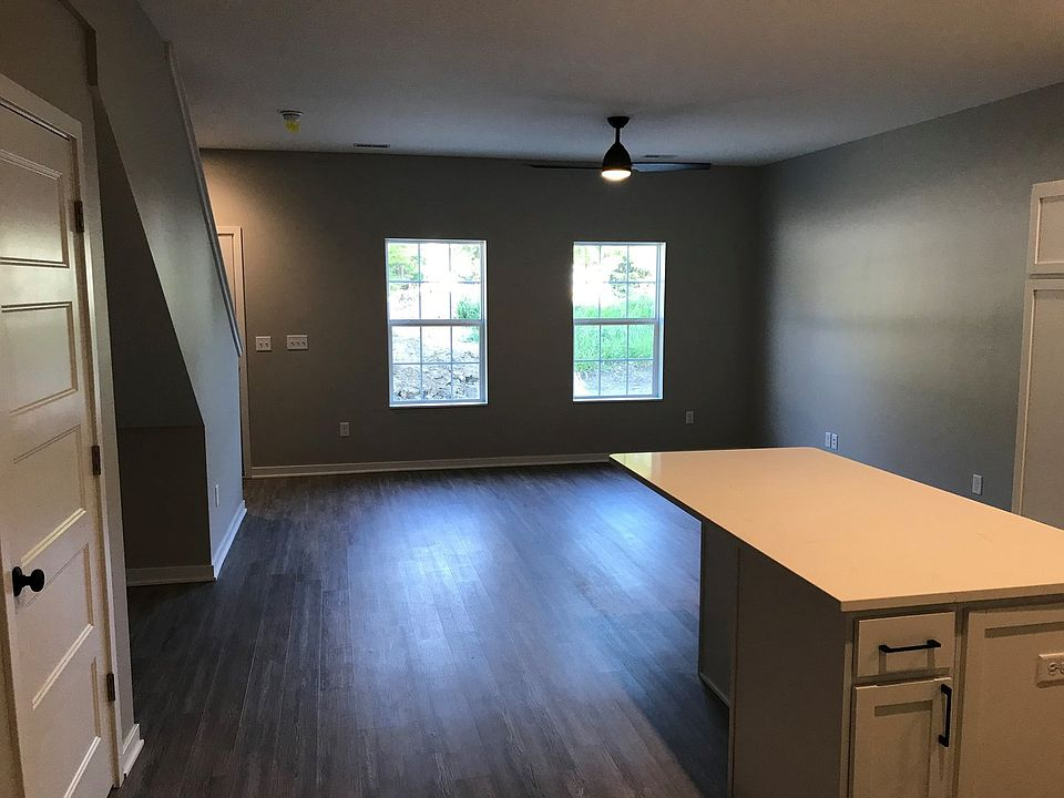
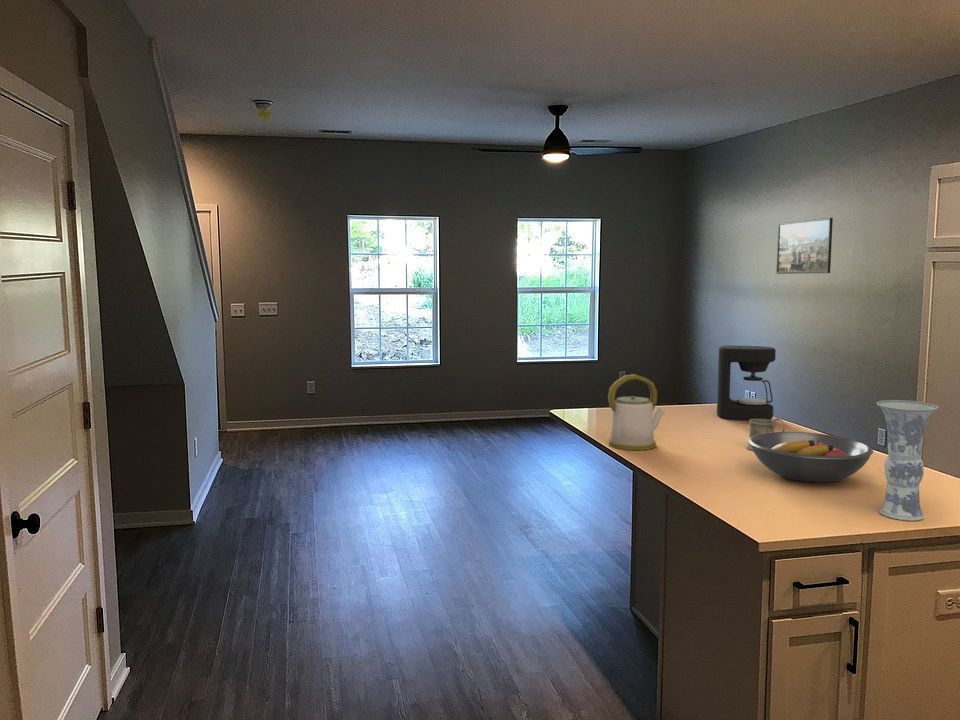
+ coffee maker [716,344,777,422]
+ kettle [607,373,666,451]
+ mug [745,416,786,452]
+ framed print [775,216,834,275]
+ vase [876,399,939,522]
+ fruit bowl [748,431,874,483]
